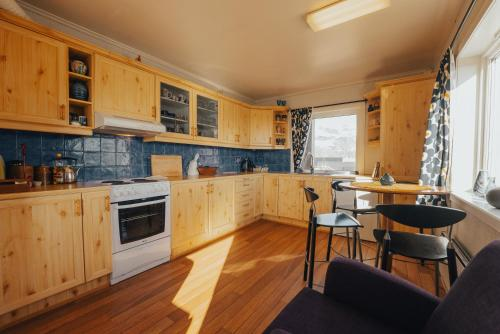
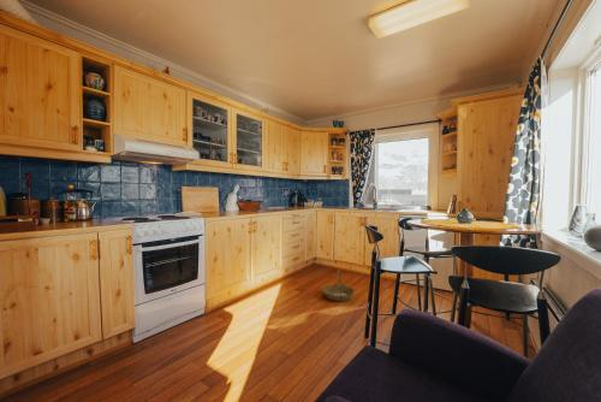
+ basket [321,268,356,302]
